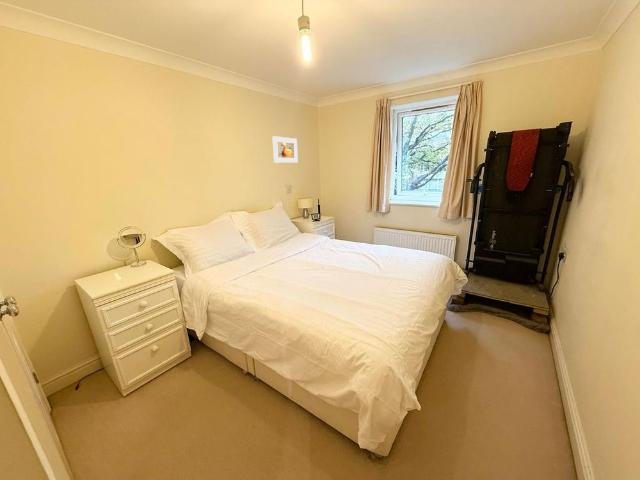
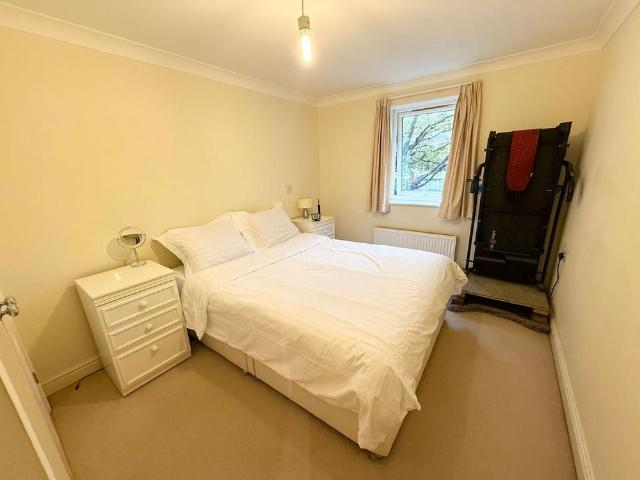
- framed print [271,135,299,164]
